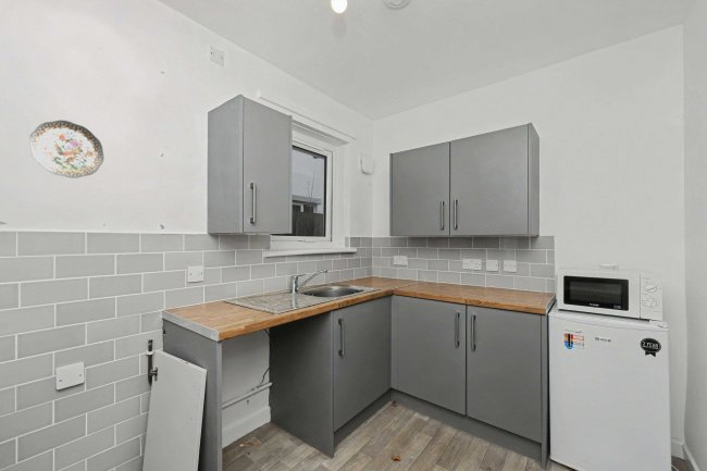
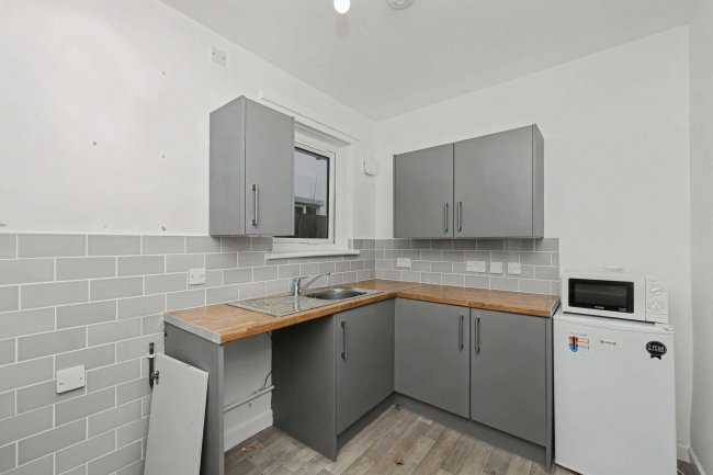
- decorative plate [28,119,106,179]
